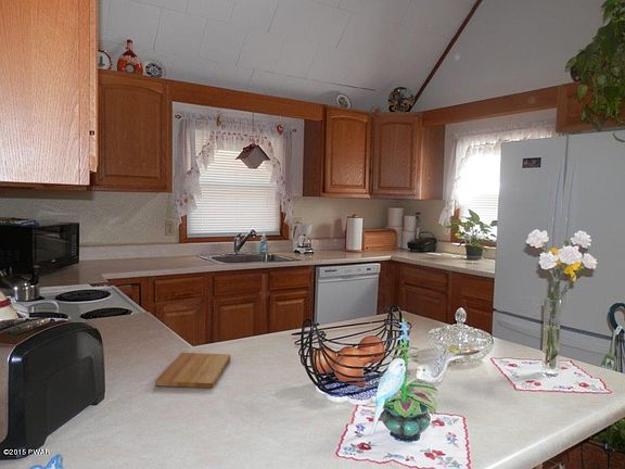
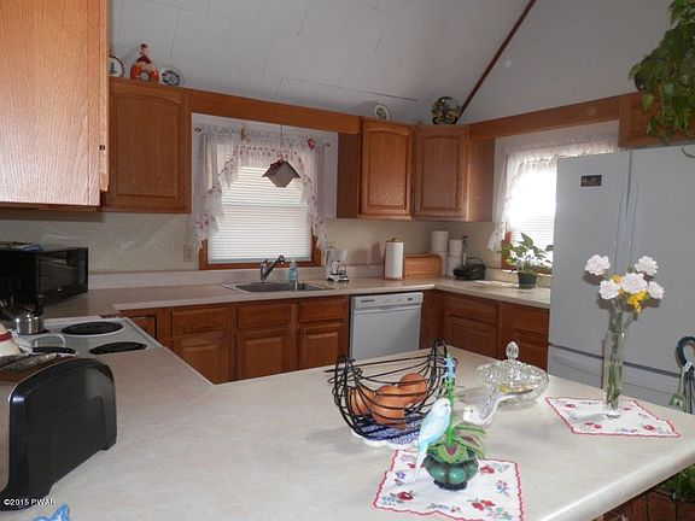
- cutting board [154,352,231,389]
